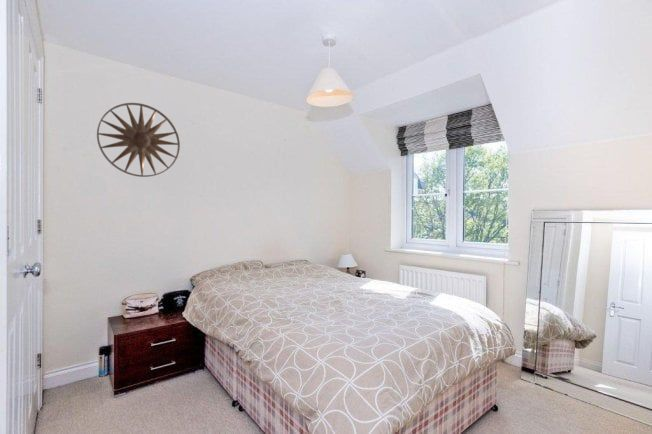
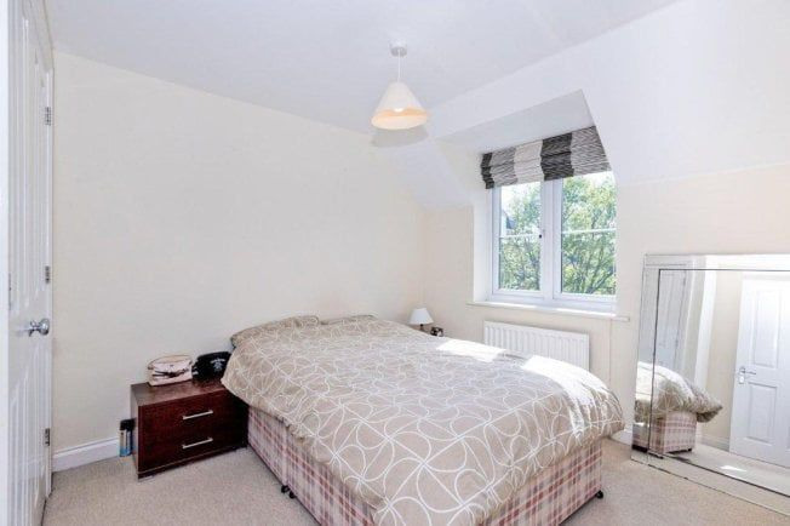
- wall art [96,102,181,178]
